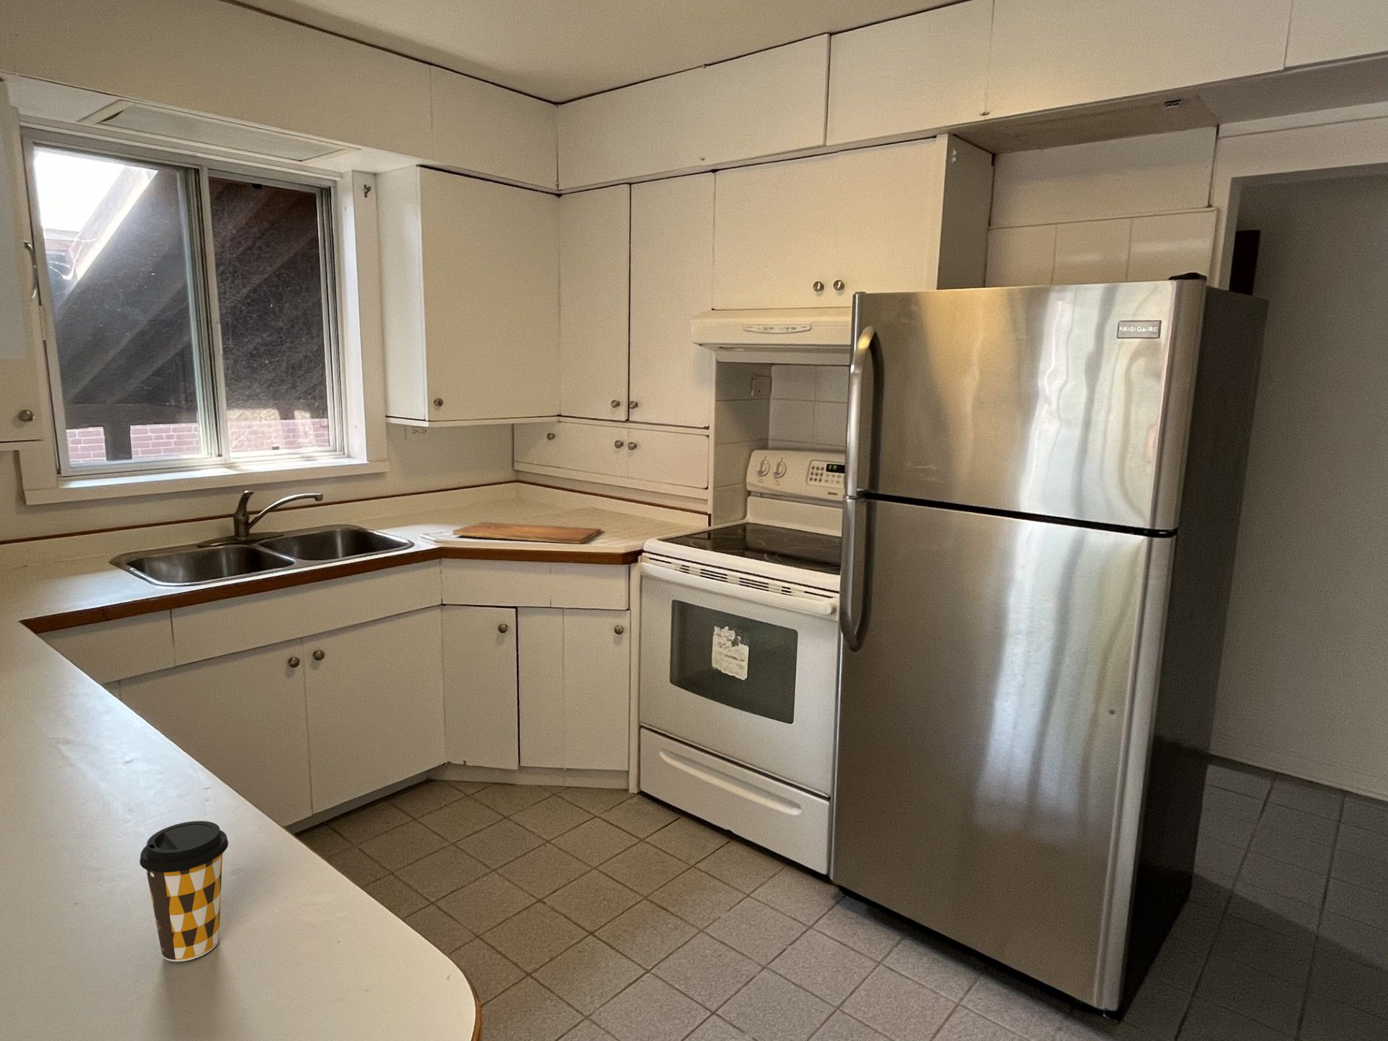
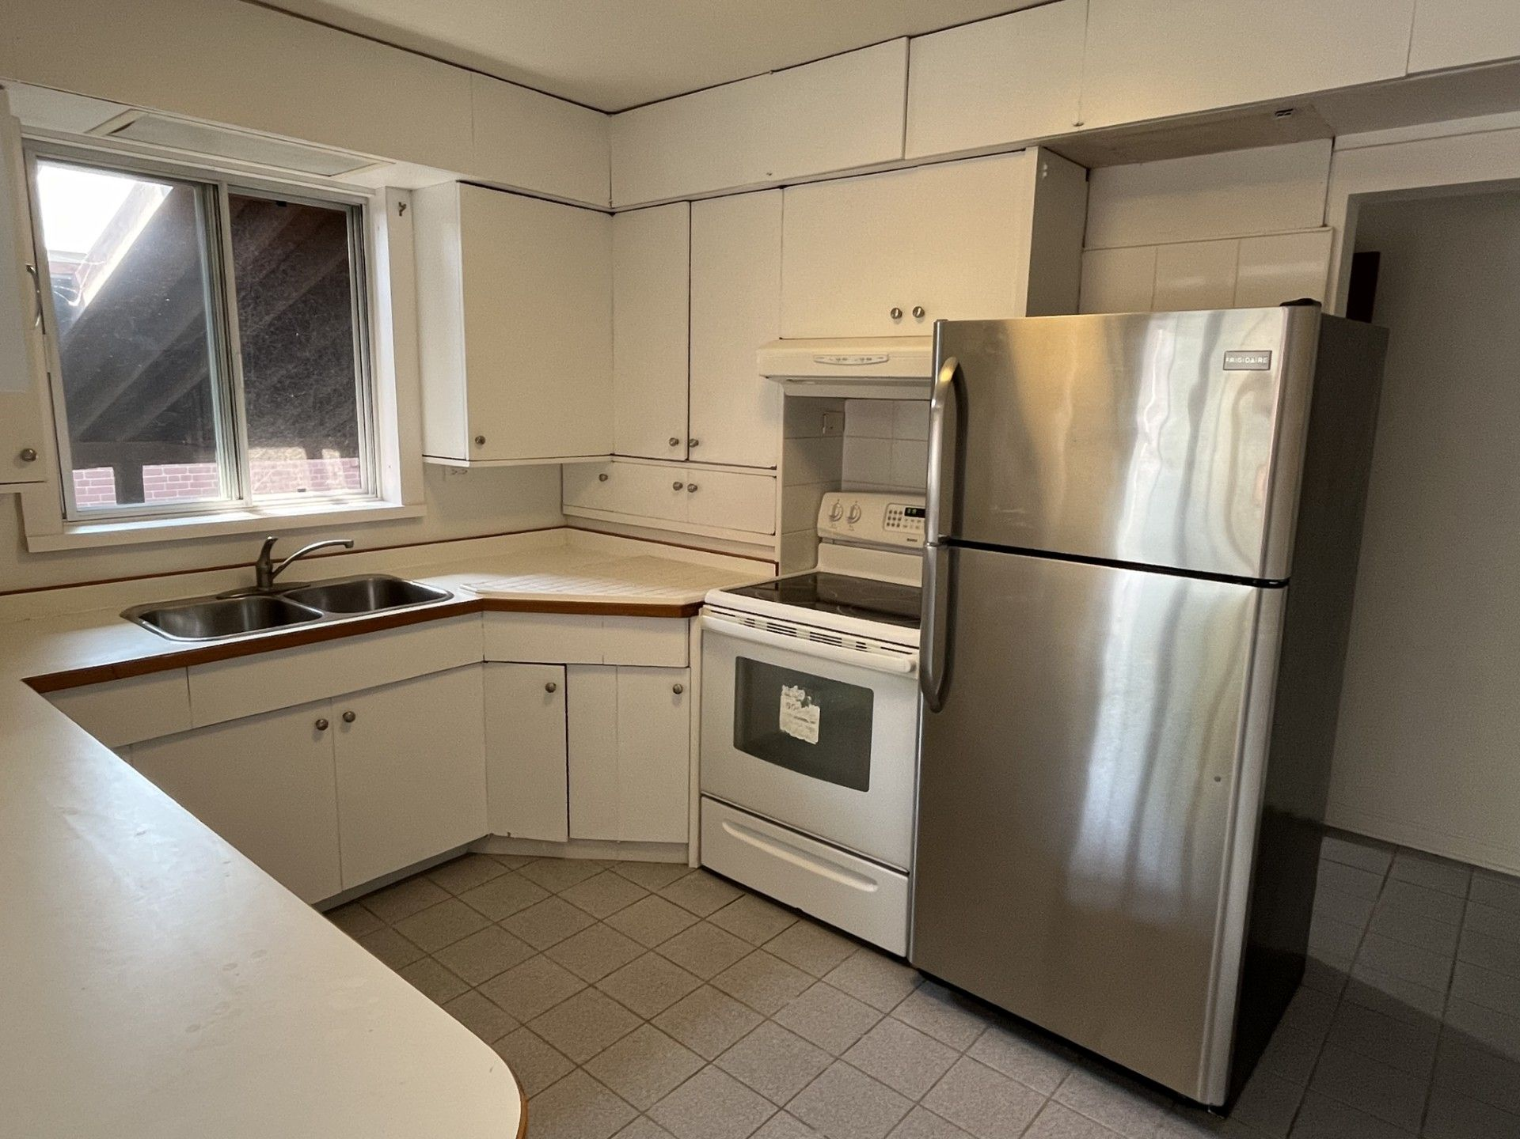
- coffee cup [139,820,230,962]
- cutting board [451,522,602,545]
